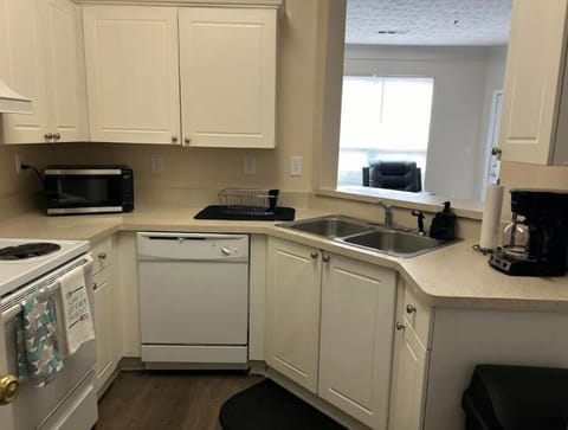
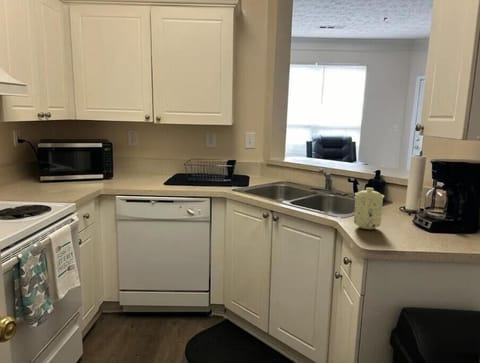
+ mug [353,187,385,230]
